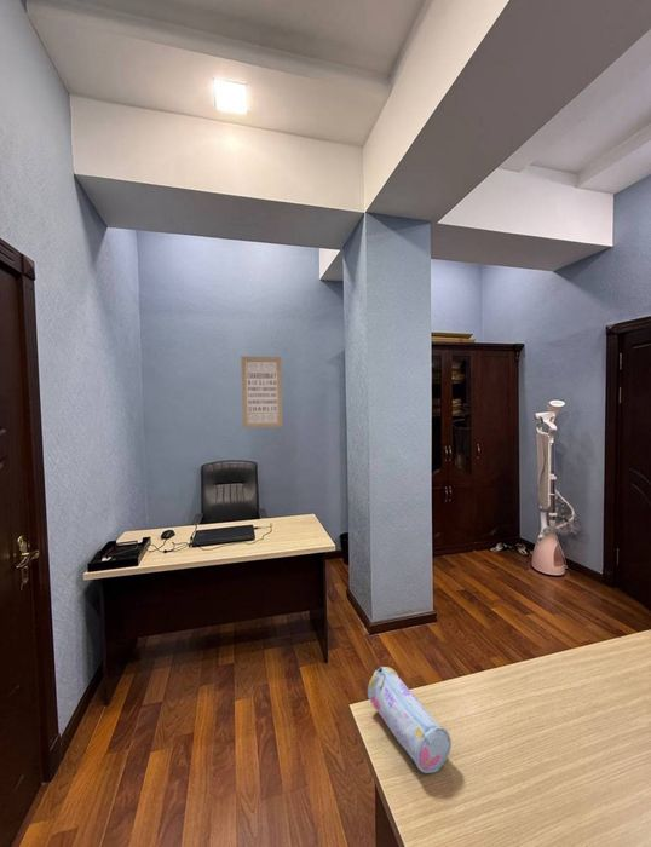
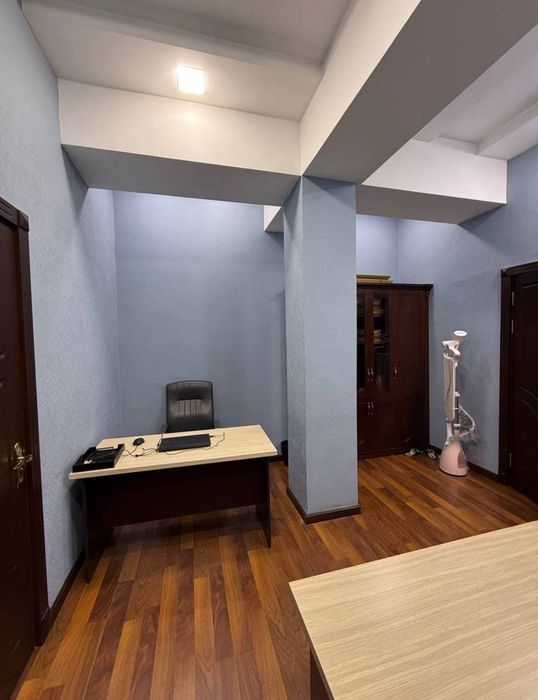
- wall art [240,356,284,430]
- pencil case [367,666,453,774]
